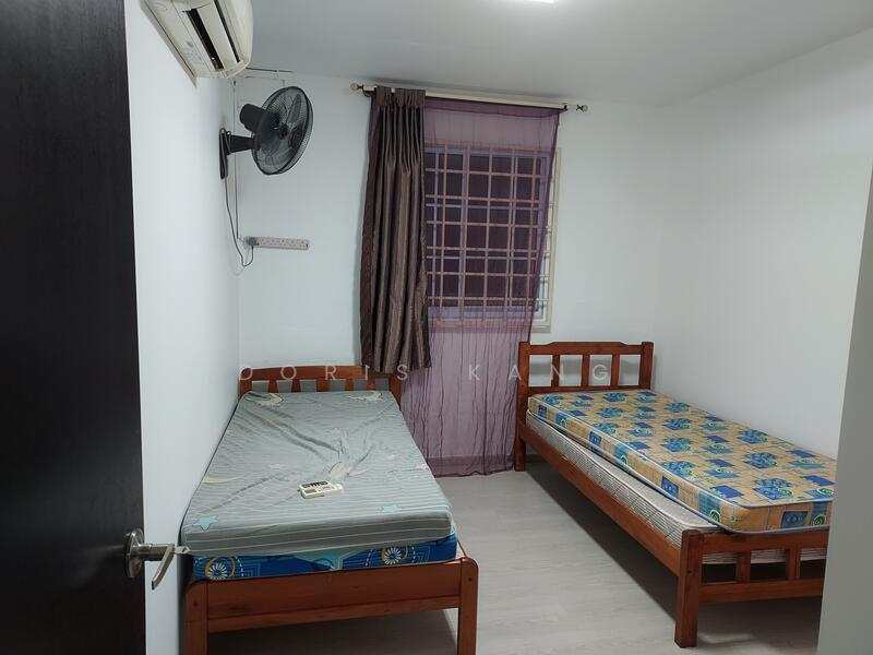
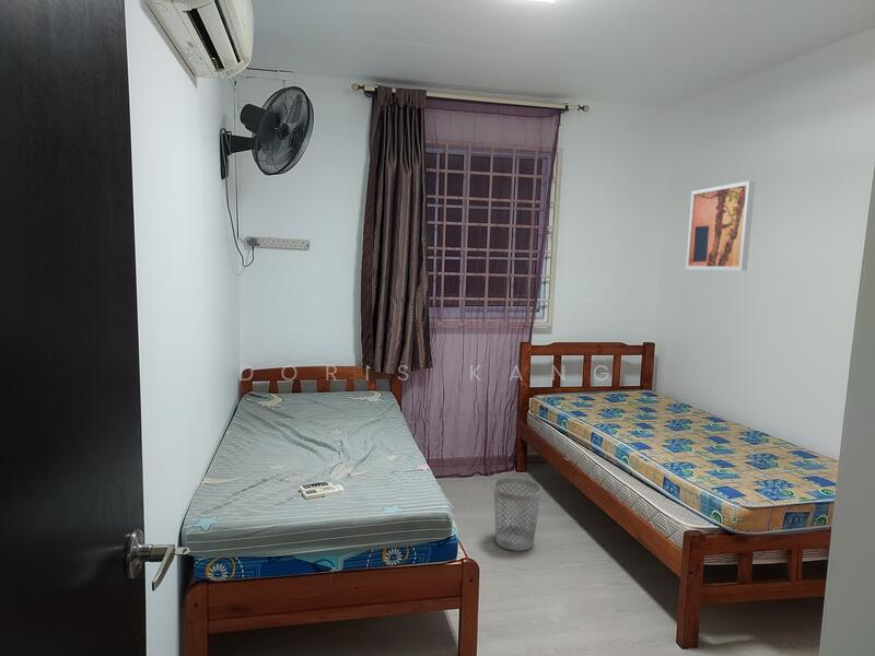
+ wall art [685,179,756,272]
+ wastebasket [493,477,542,552]
